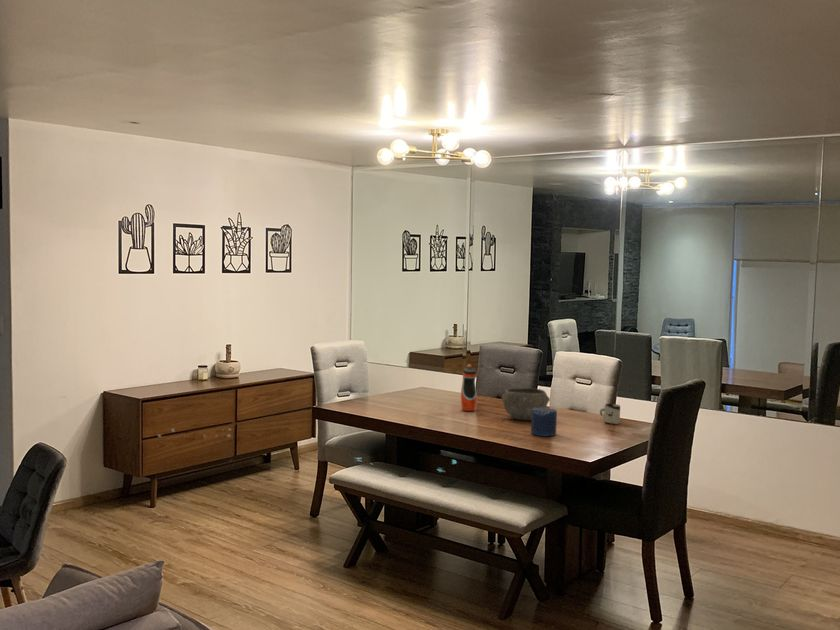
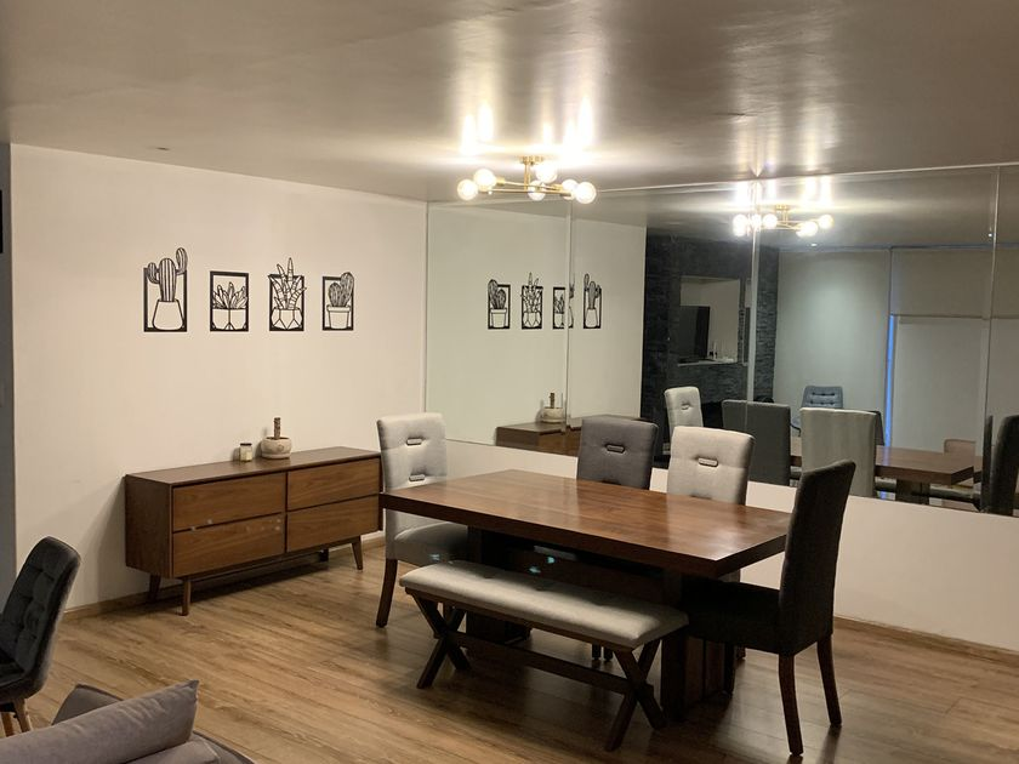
- cup [599,403,621,425]
- bowl [500,387,551,421]
- water bottle [460,363,478,412]
- candle [530,407,558,437]
